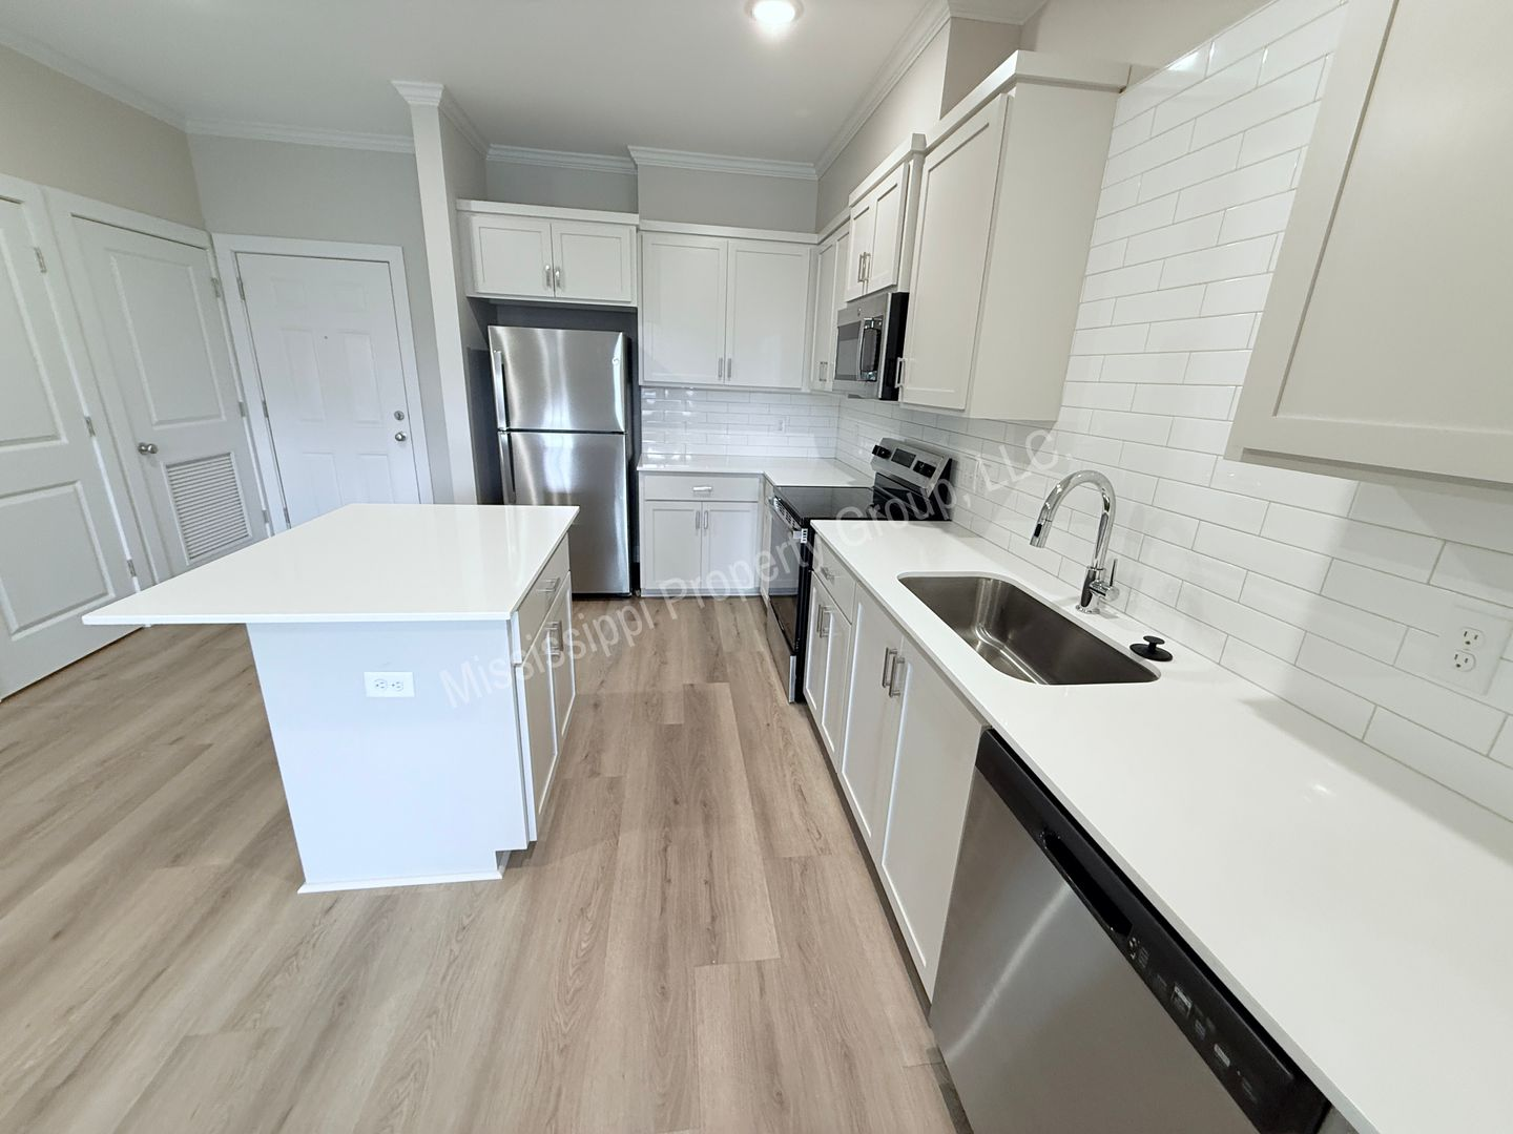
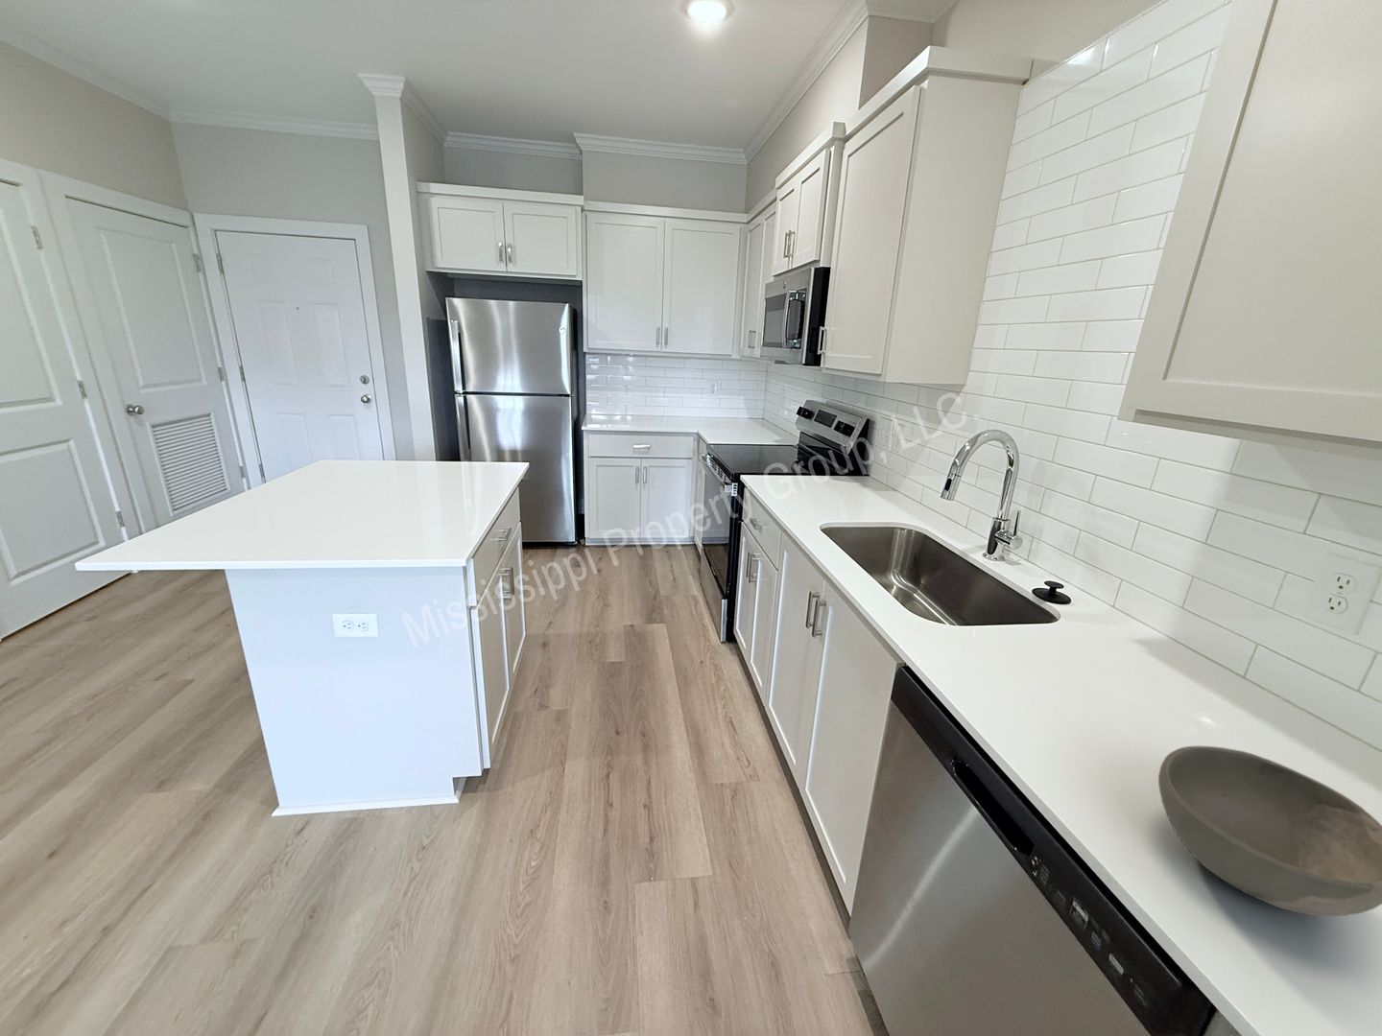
+ bowl [1158,745,1382,917]
